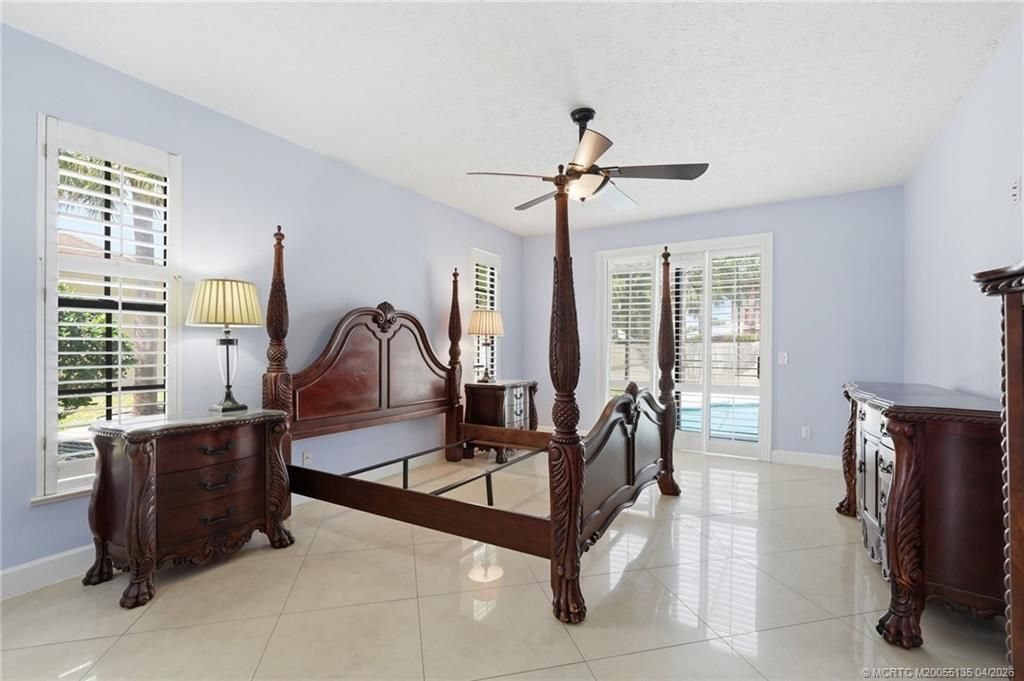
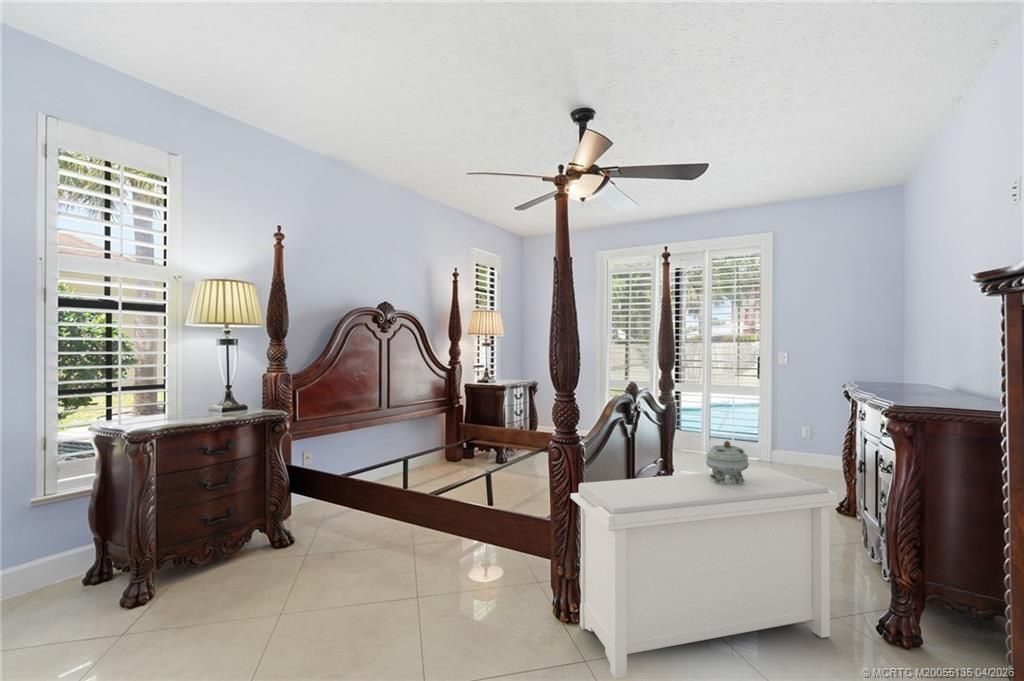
+ decorative box [705,440,750,485]
+ bench [569,467,839,680]
